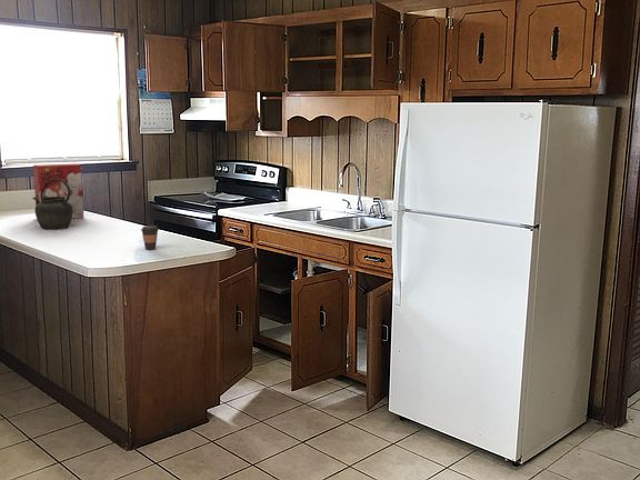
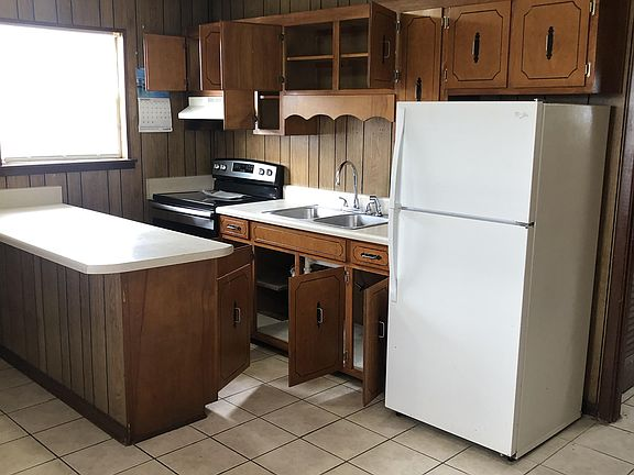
- kettle [32,179,73,230]
- cereal box [32,162,84,219]
- coffee cup [140,224,160,251]
